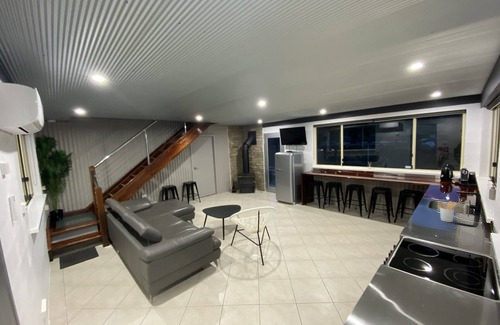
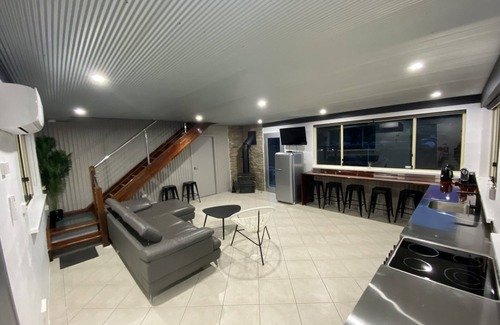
- utensil holder [438,200,458,223]
